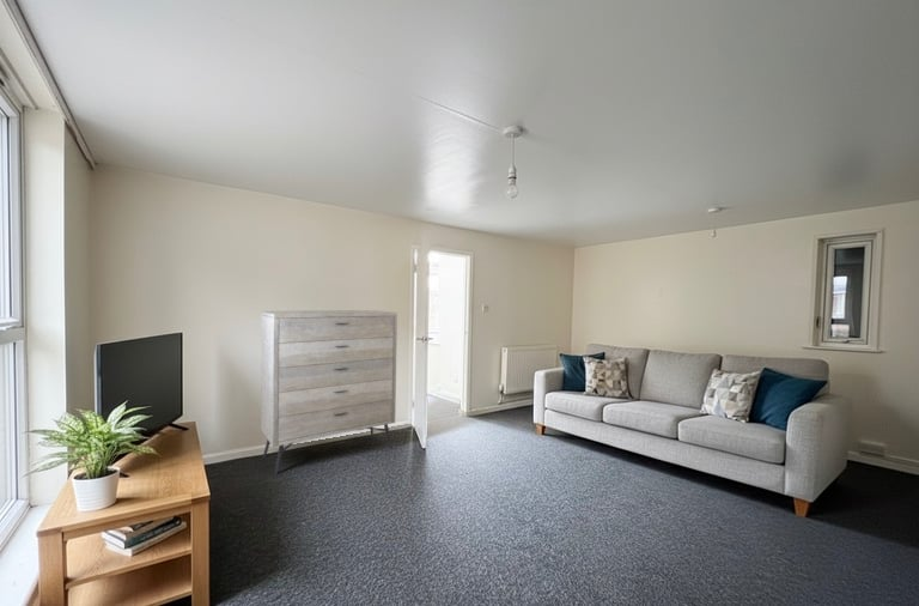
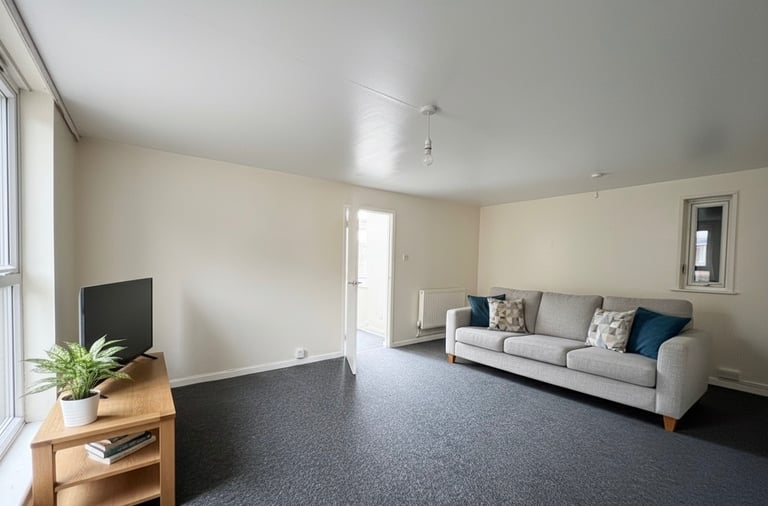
- dresser [260,309,398,475]
